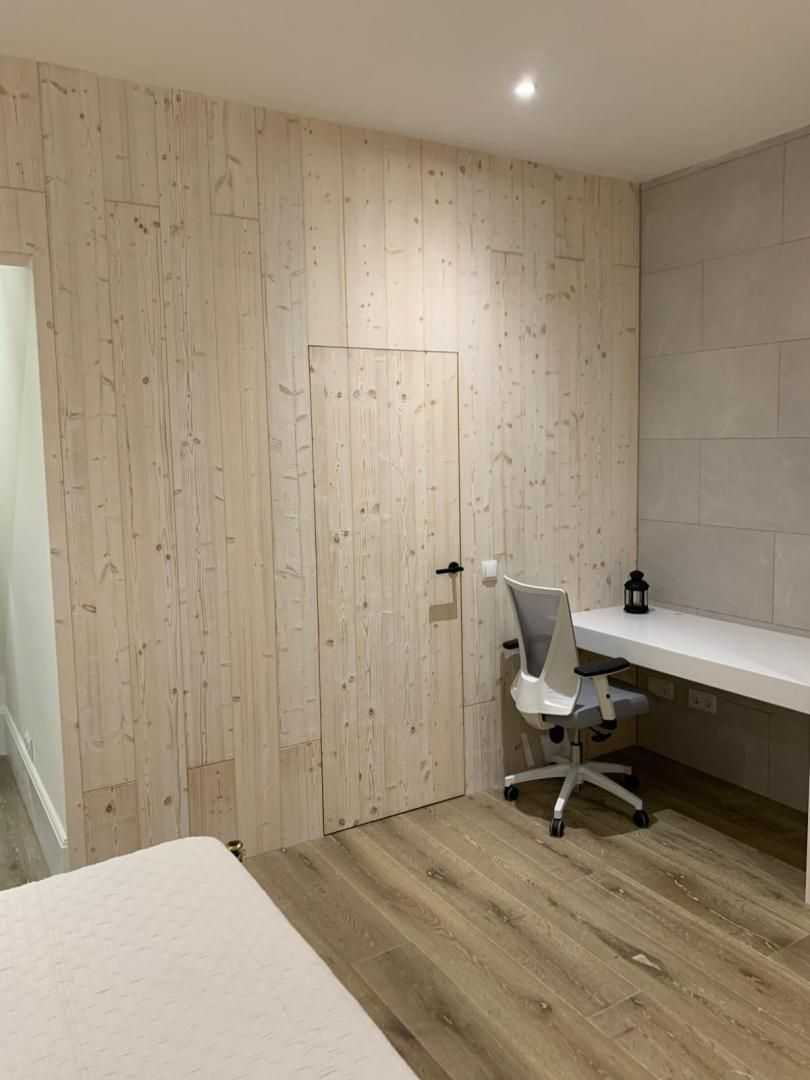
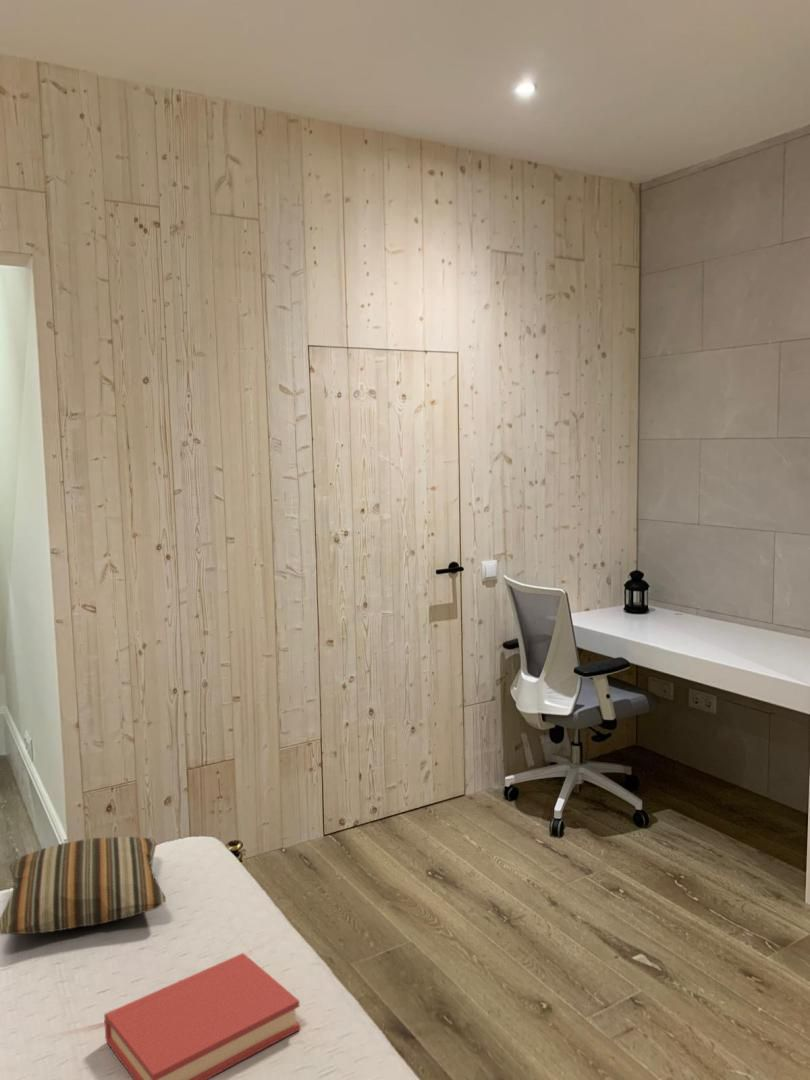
+ hardback book [103,952,301,1080]
+ pillow [0,836,167,935]
